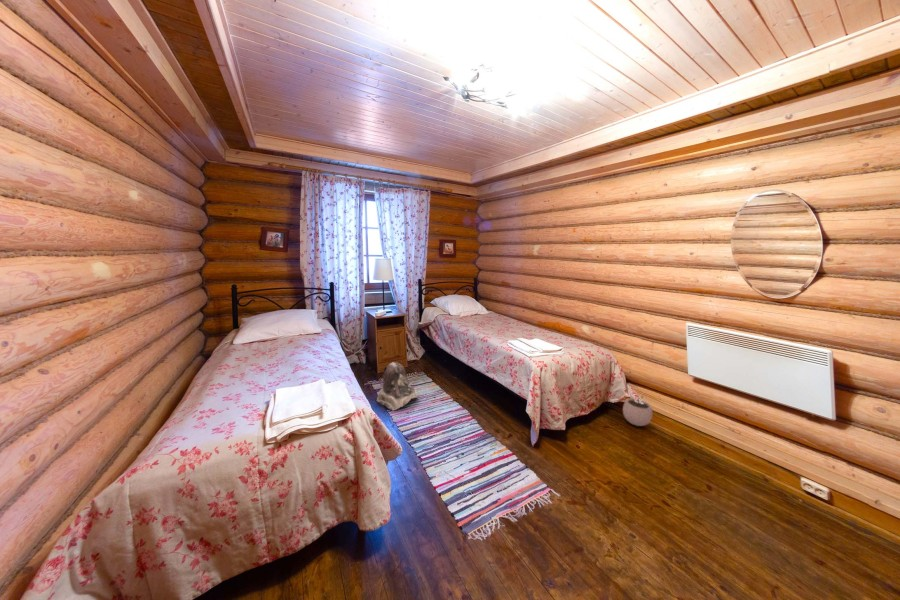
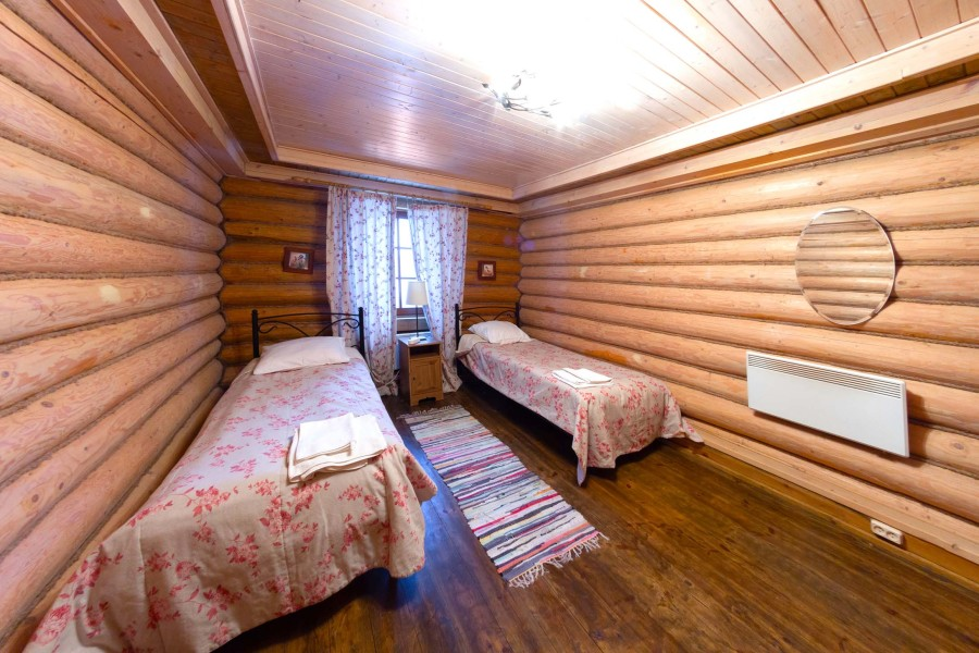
- backpack [376,361,419,412]
- plant pot [622,393,653,427]
